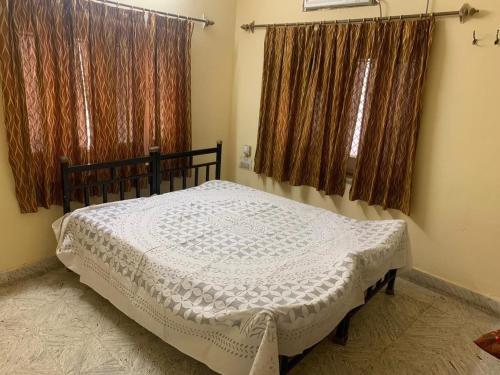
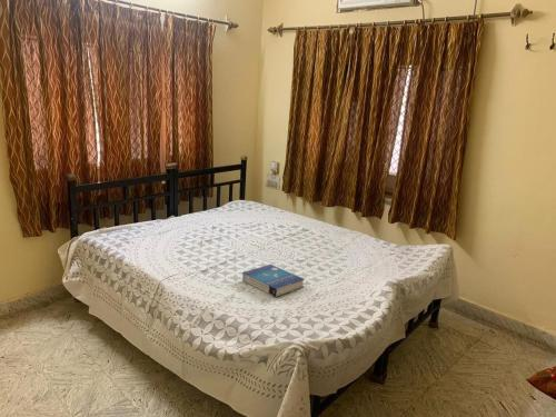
+ book [241,264,306,298]
